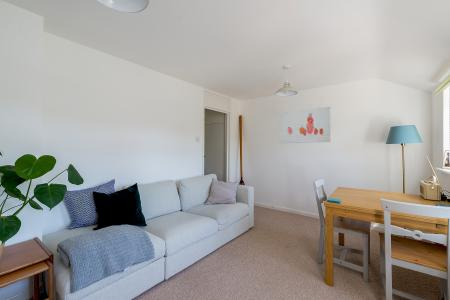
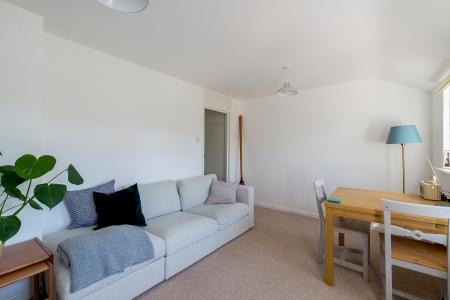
- wall art [278,106,332,144]
